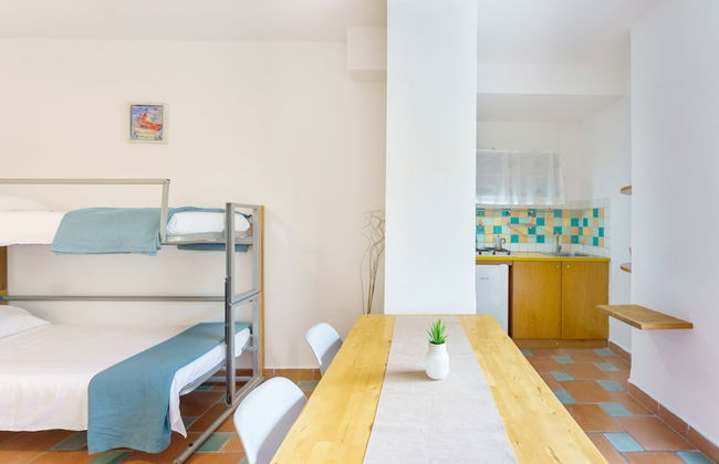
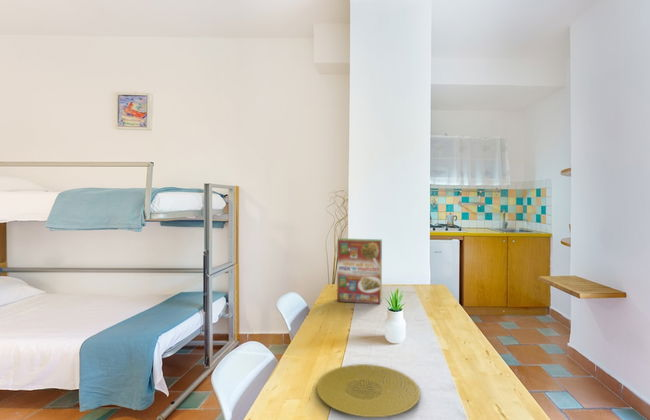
+ plate [315,363,421,418]
+ cereal box [336,237,383,305]
